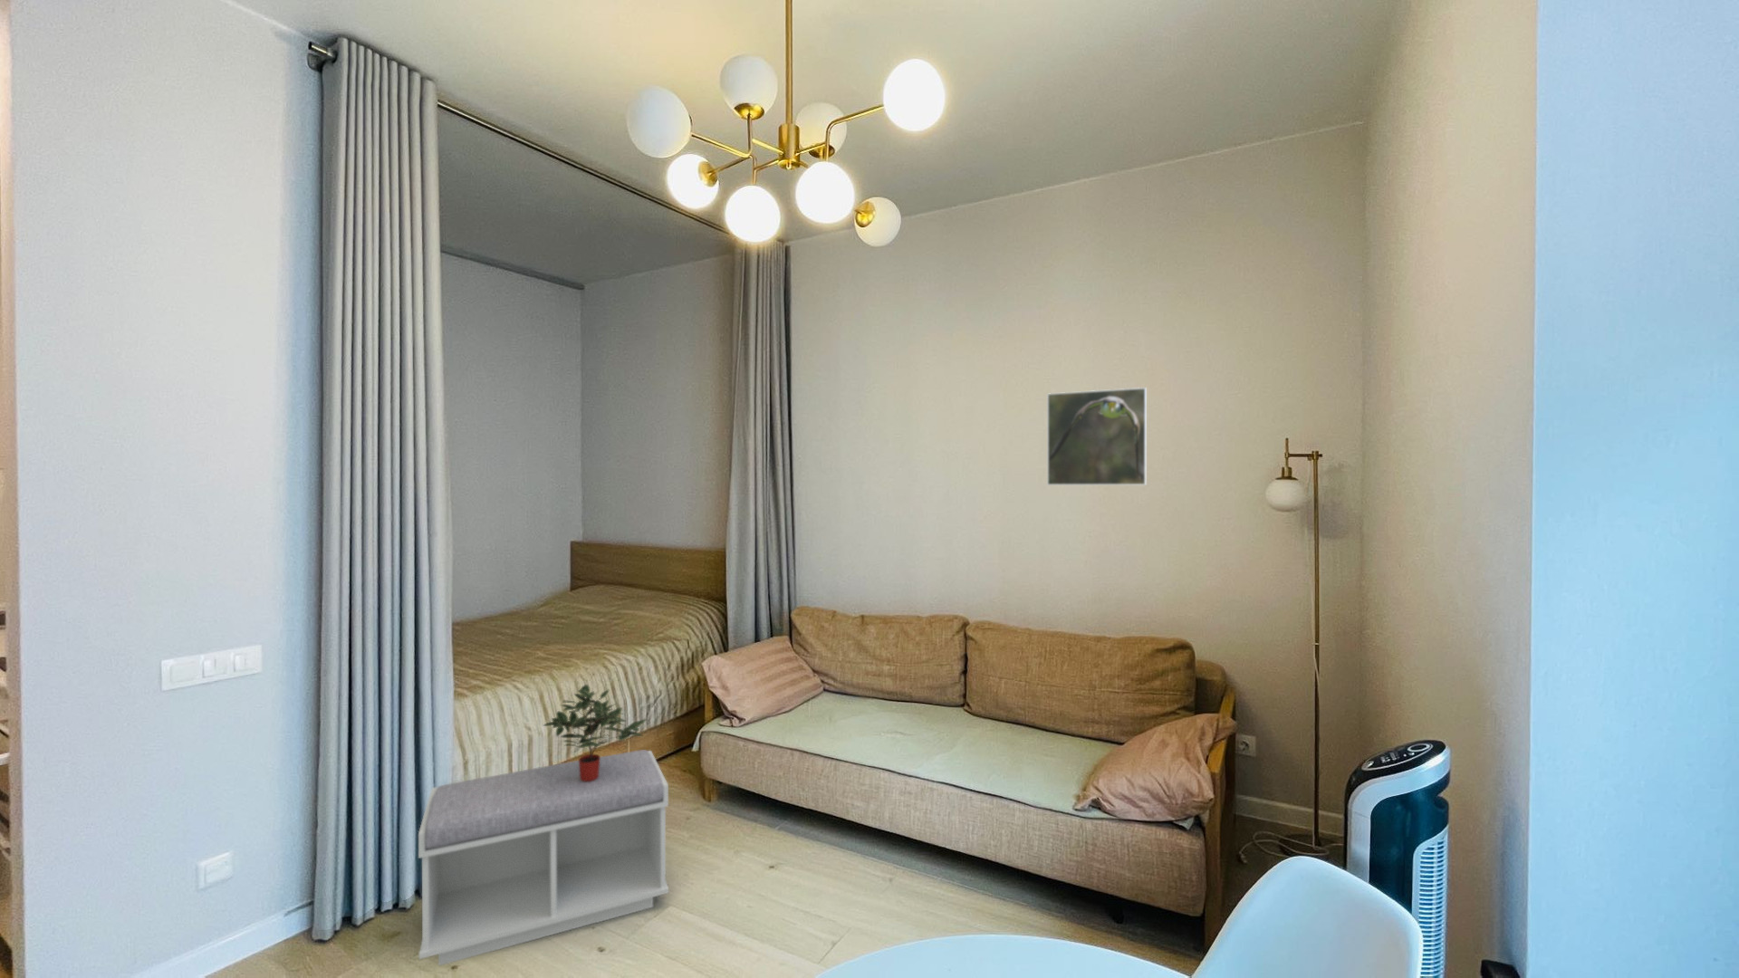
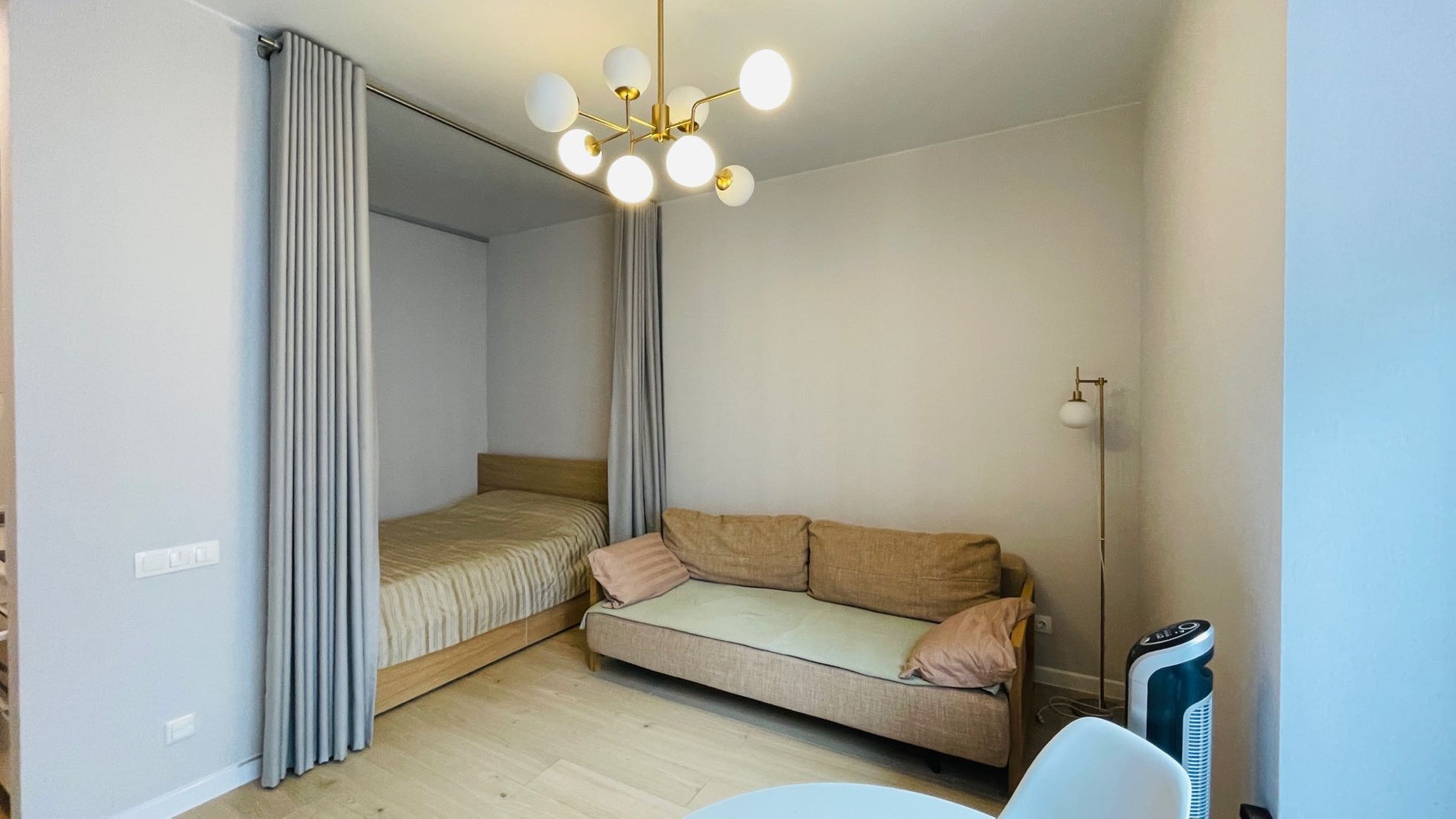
- potted plant [541,684,650,781]
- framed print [1046,387,1148,486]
- bench [418,749,669,967]
